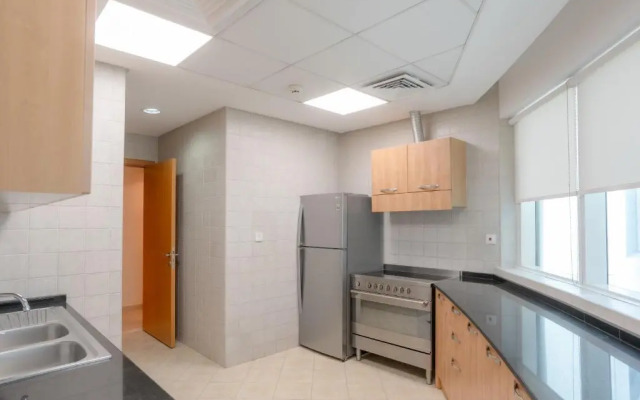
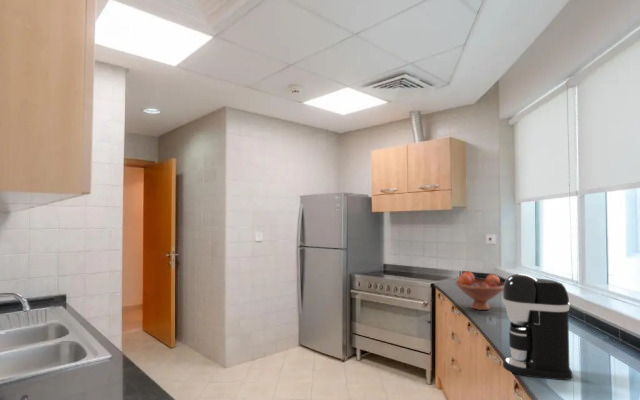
+ fruit bowl [454,270,504,311]
+ coffee maker [502,273,574,381]
